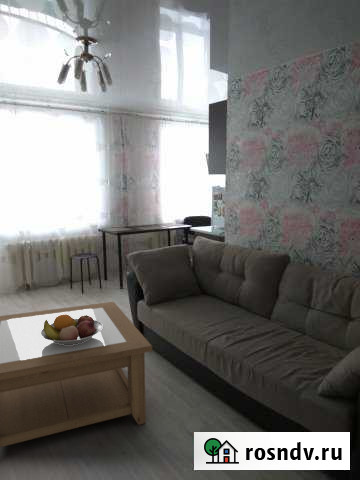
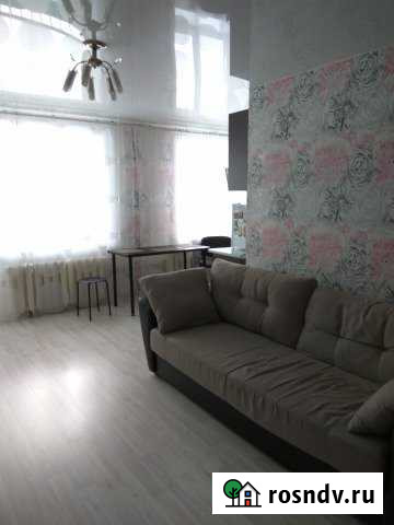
- coffee table [0,301,153,448]
- fruit bowl [40,314,103,345]
